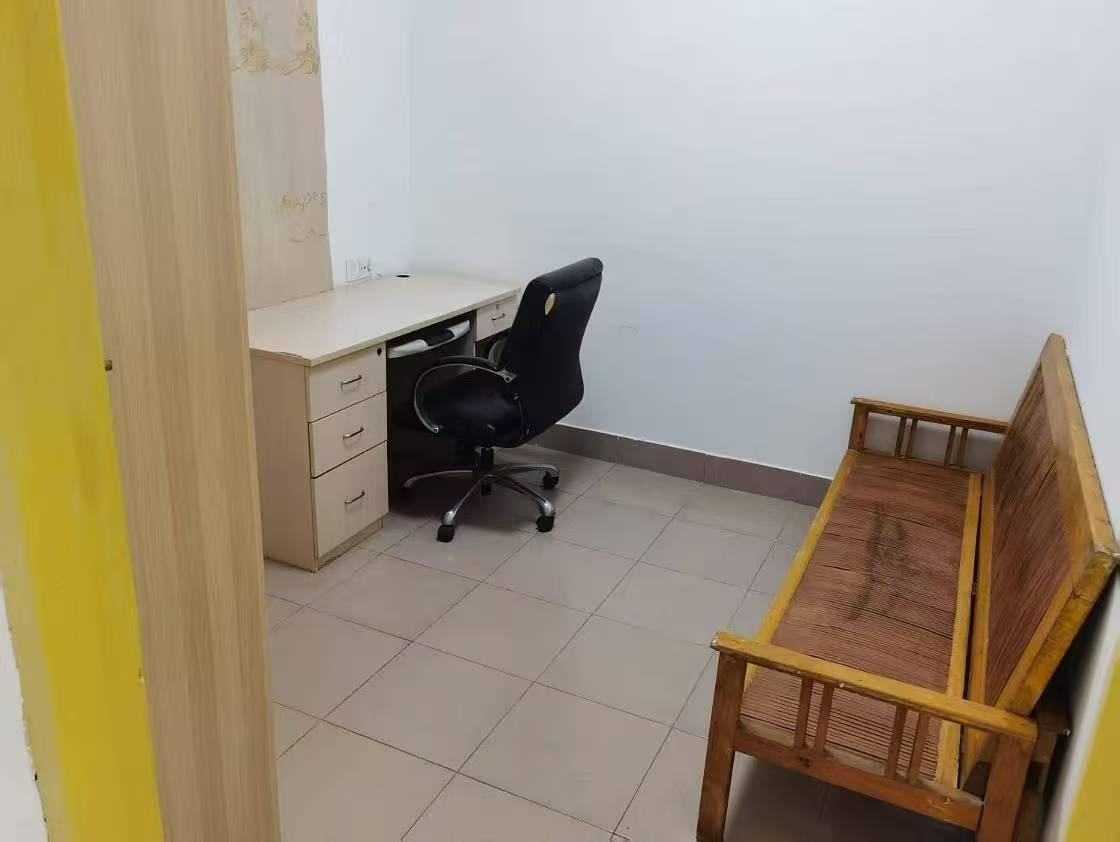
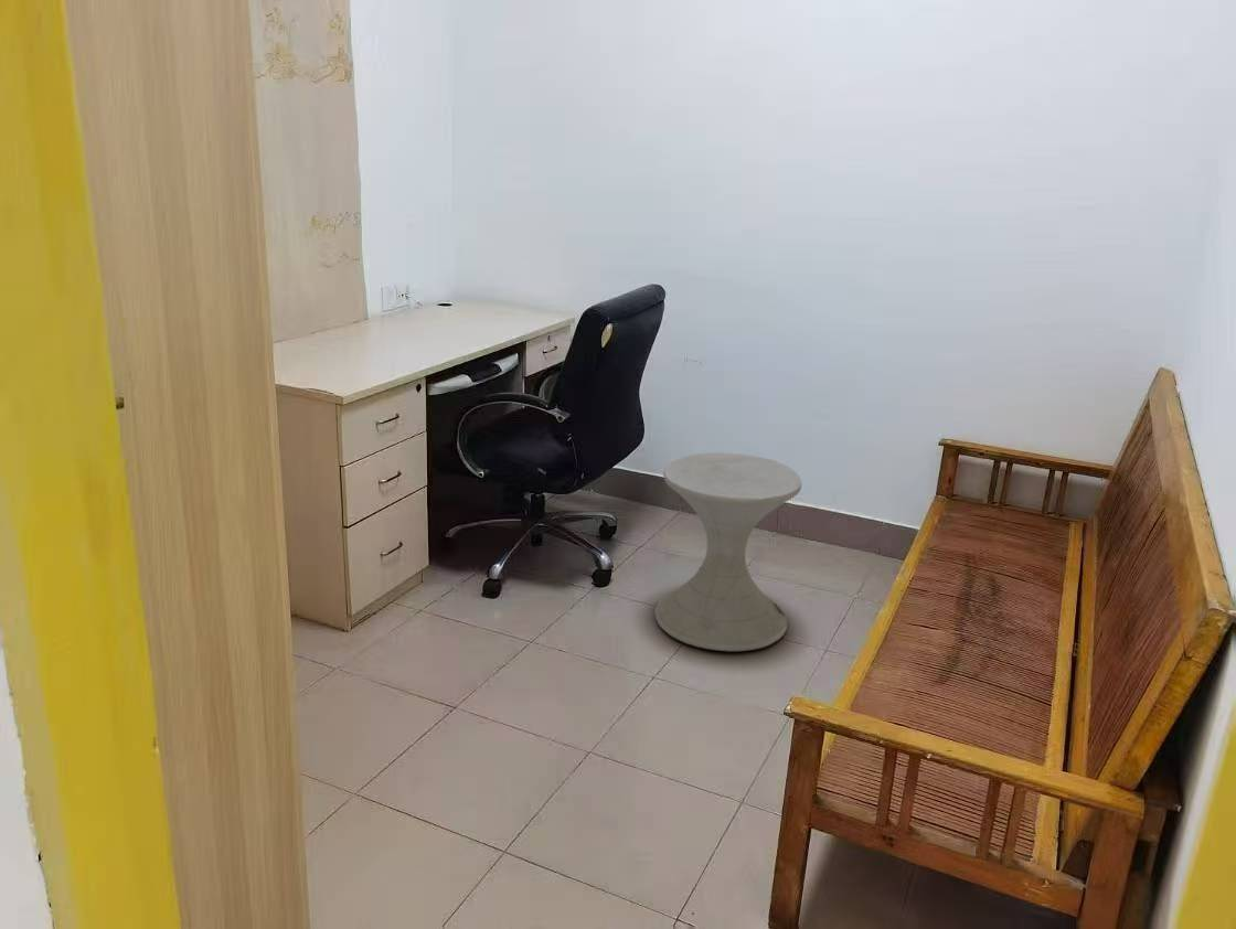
+ side table [654,451,802,652]
